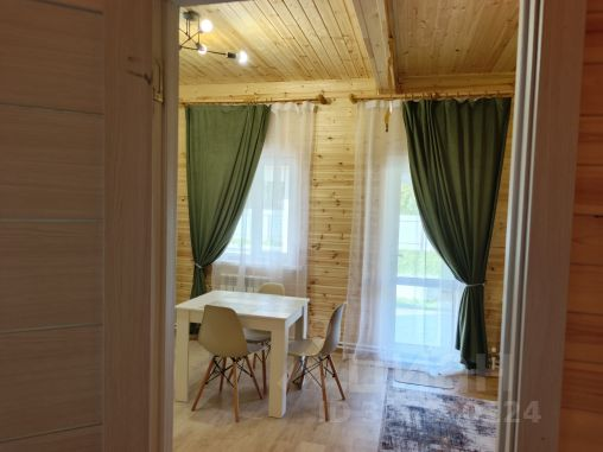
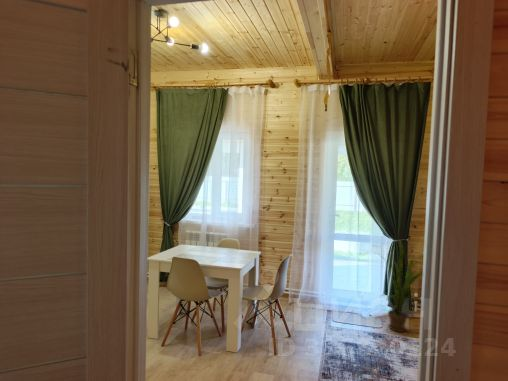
+ house plant [375,239,423,333]
